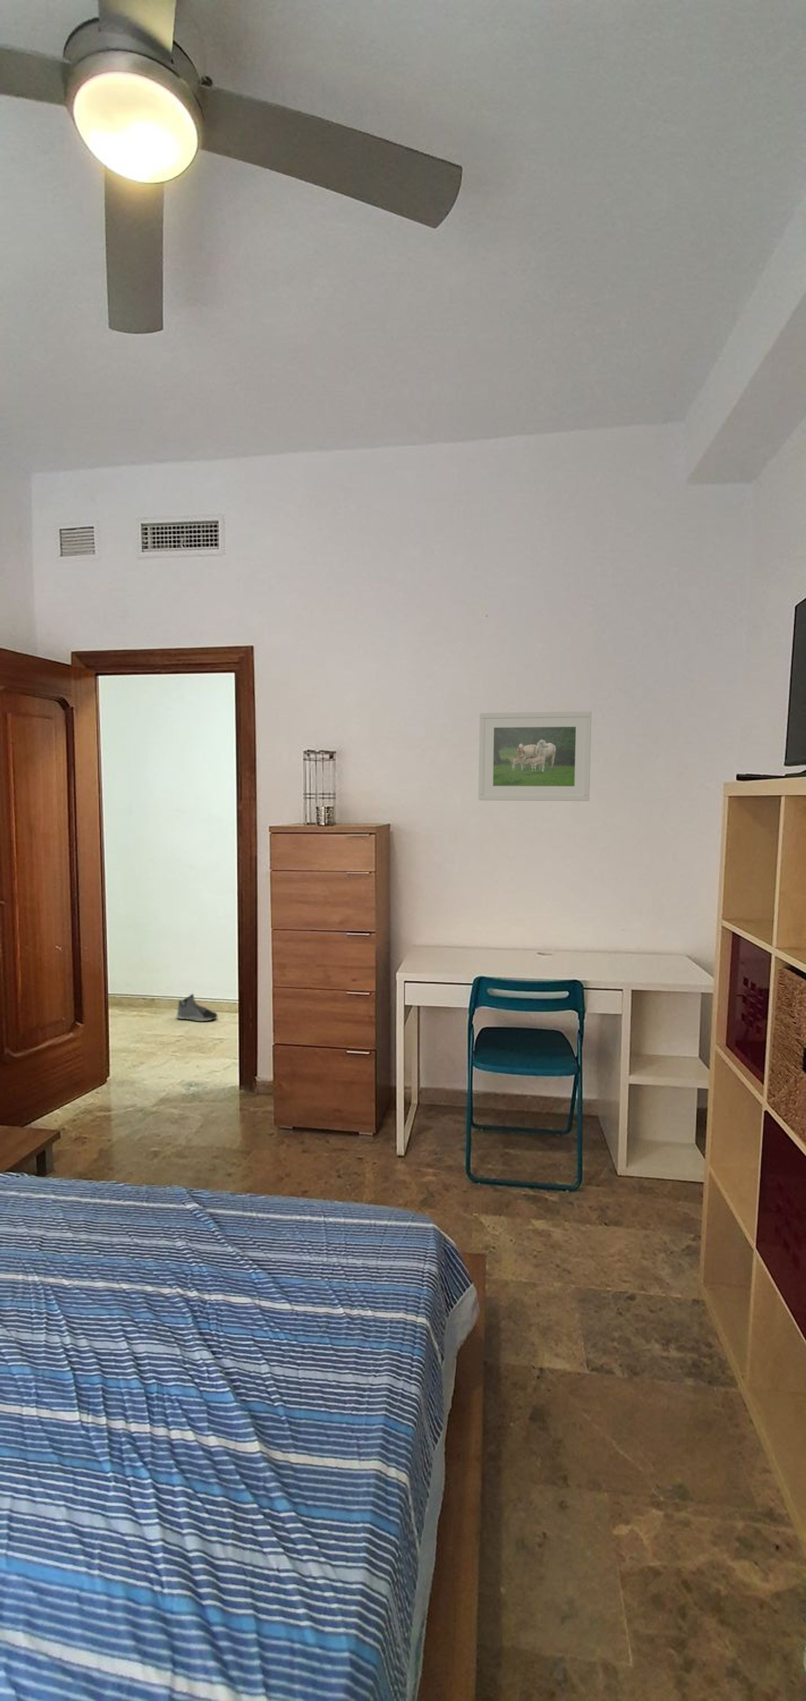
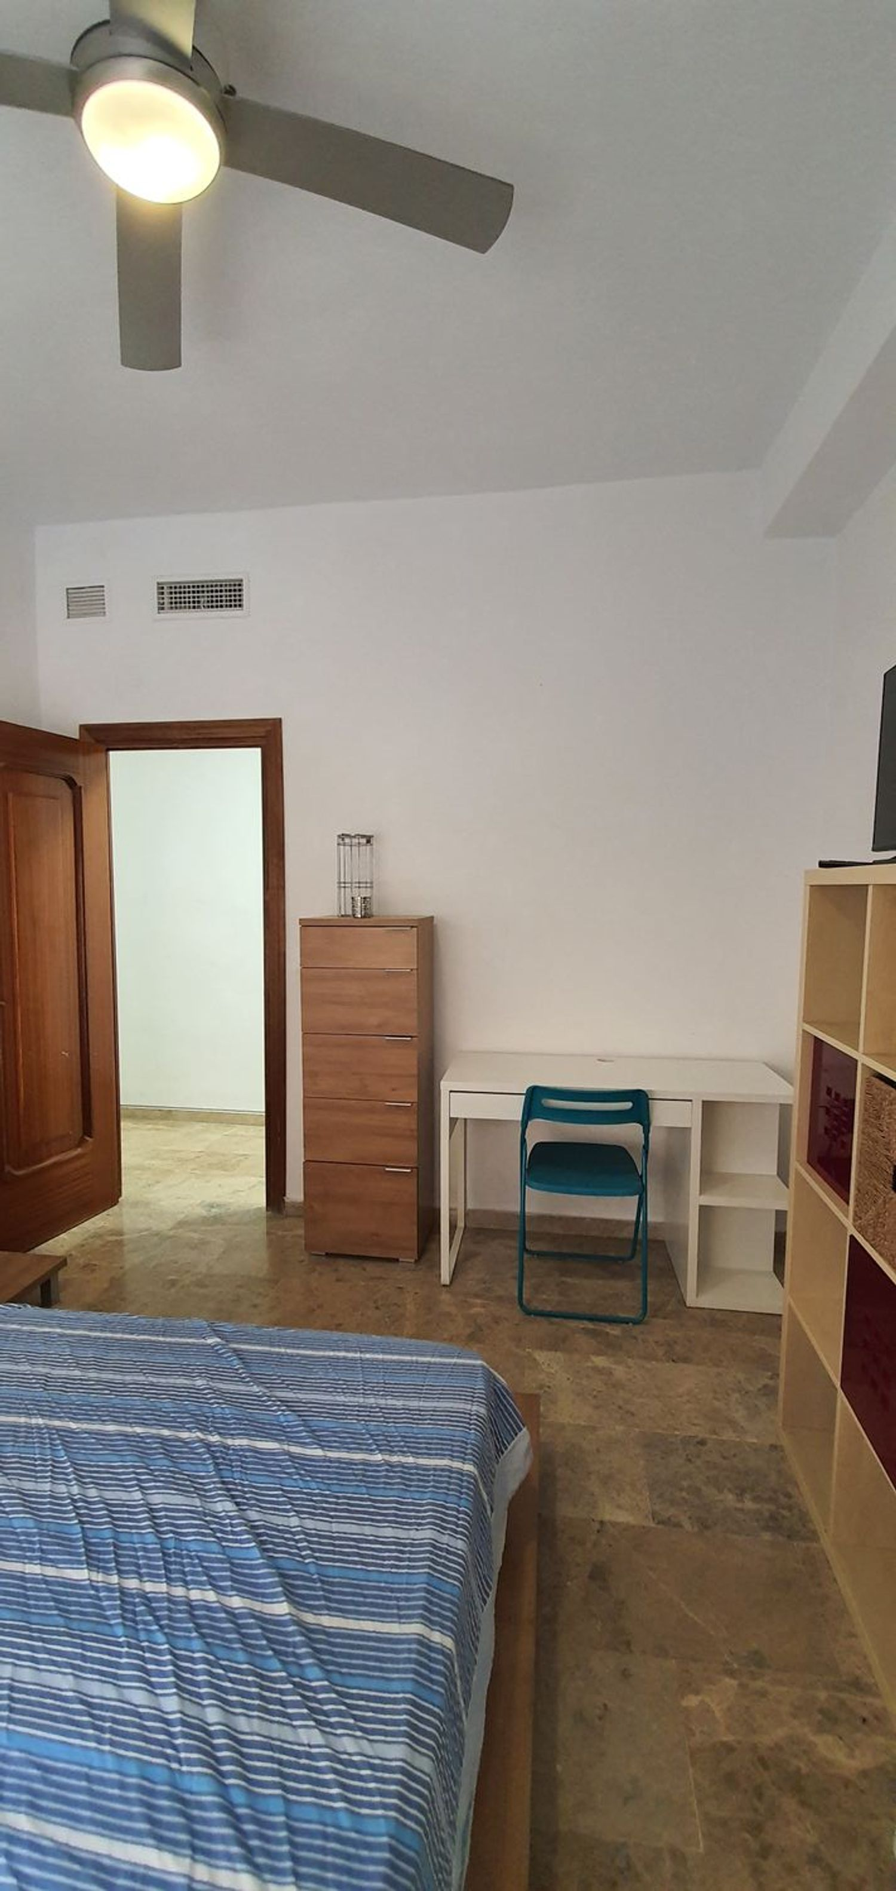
- sneaker [176,994,218,1022]
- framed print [477,711,592,802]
